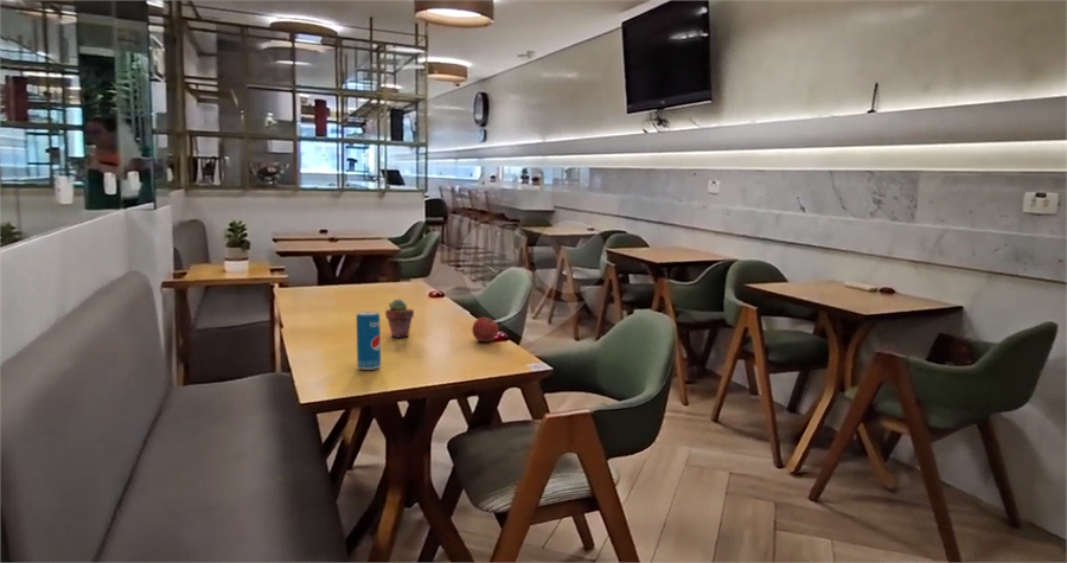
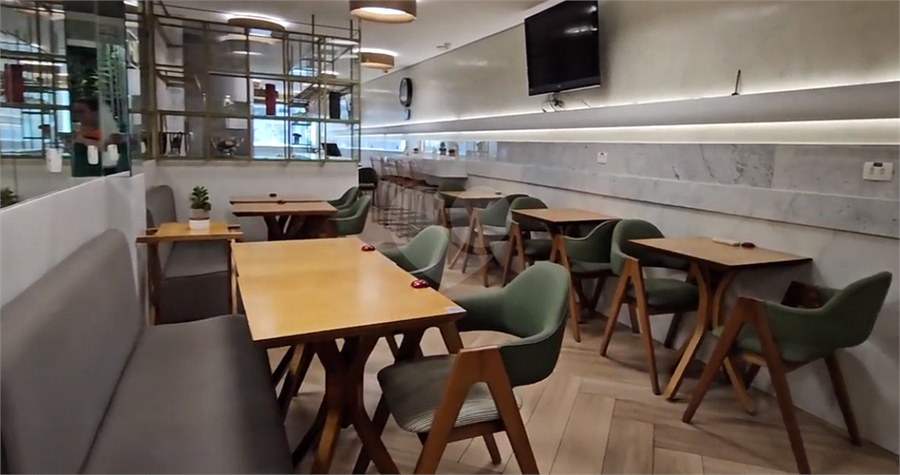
- beverage can [356,311,382,371]
- potted succulent [384,299,415,339]
- apple [471,316,499,343]
